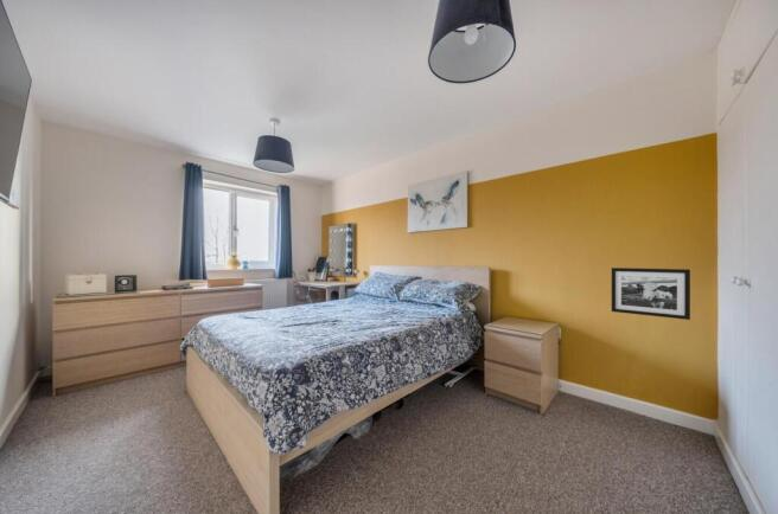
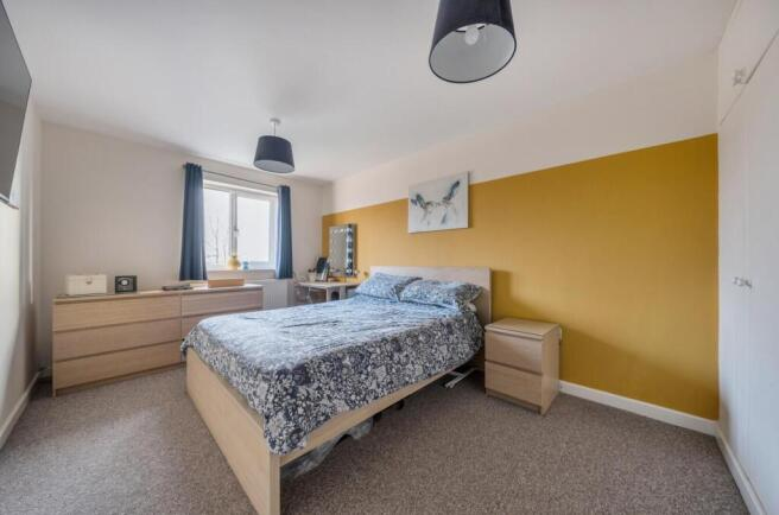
- picture frame [611,266,691,321]
